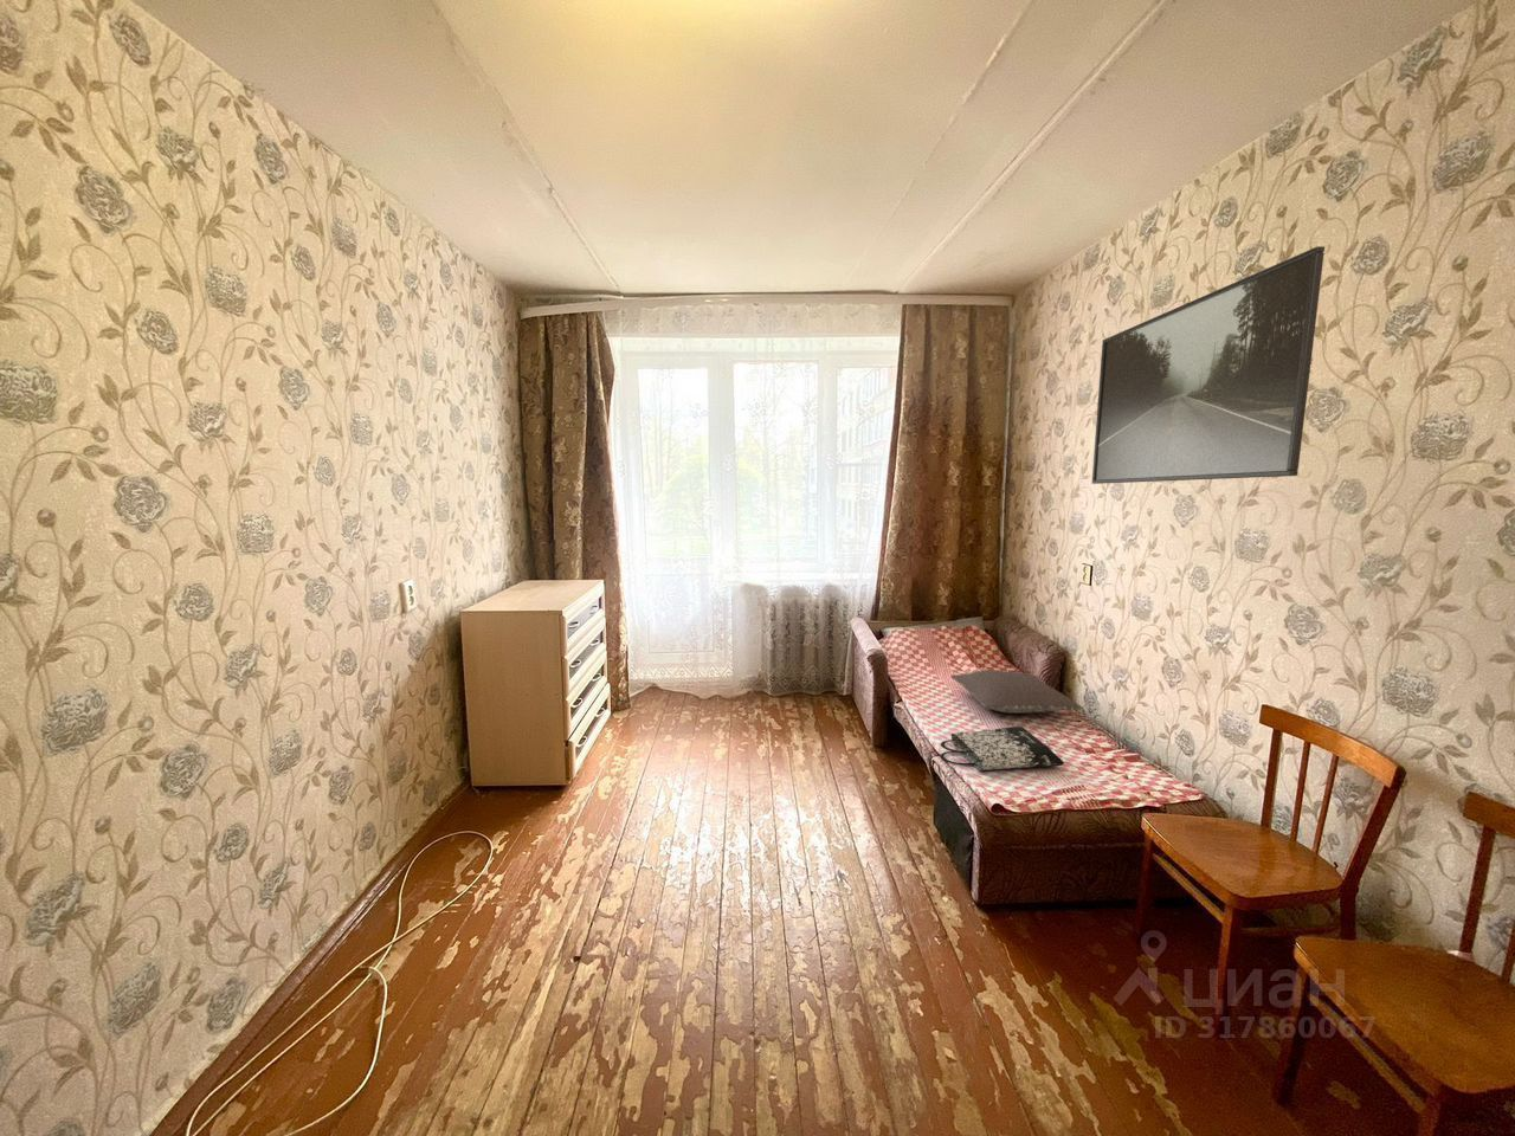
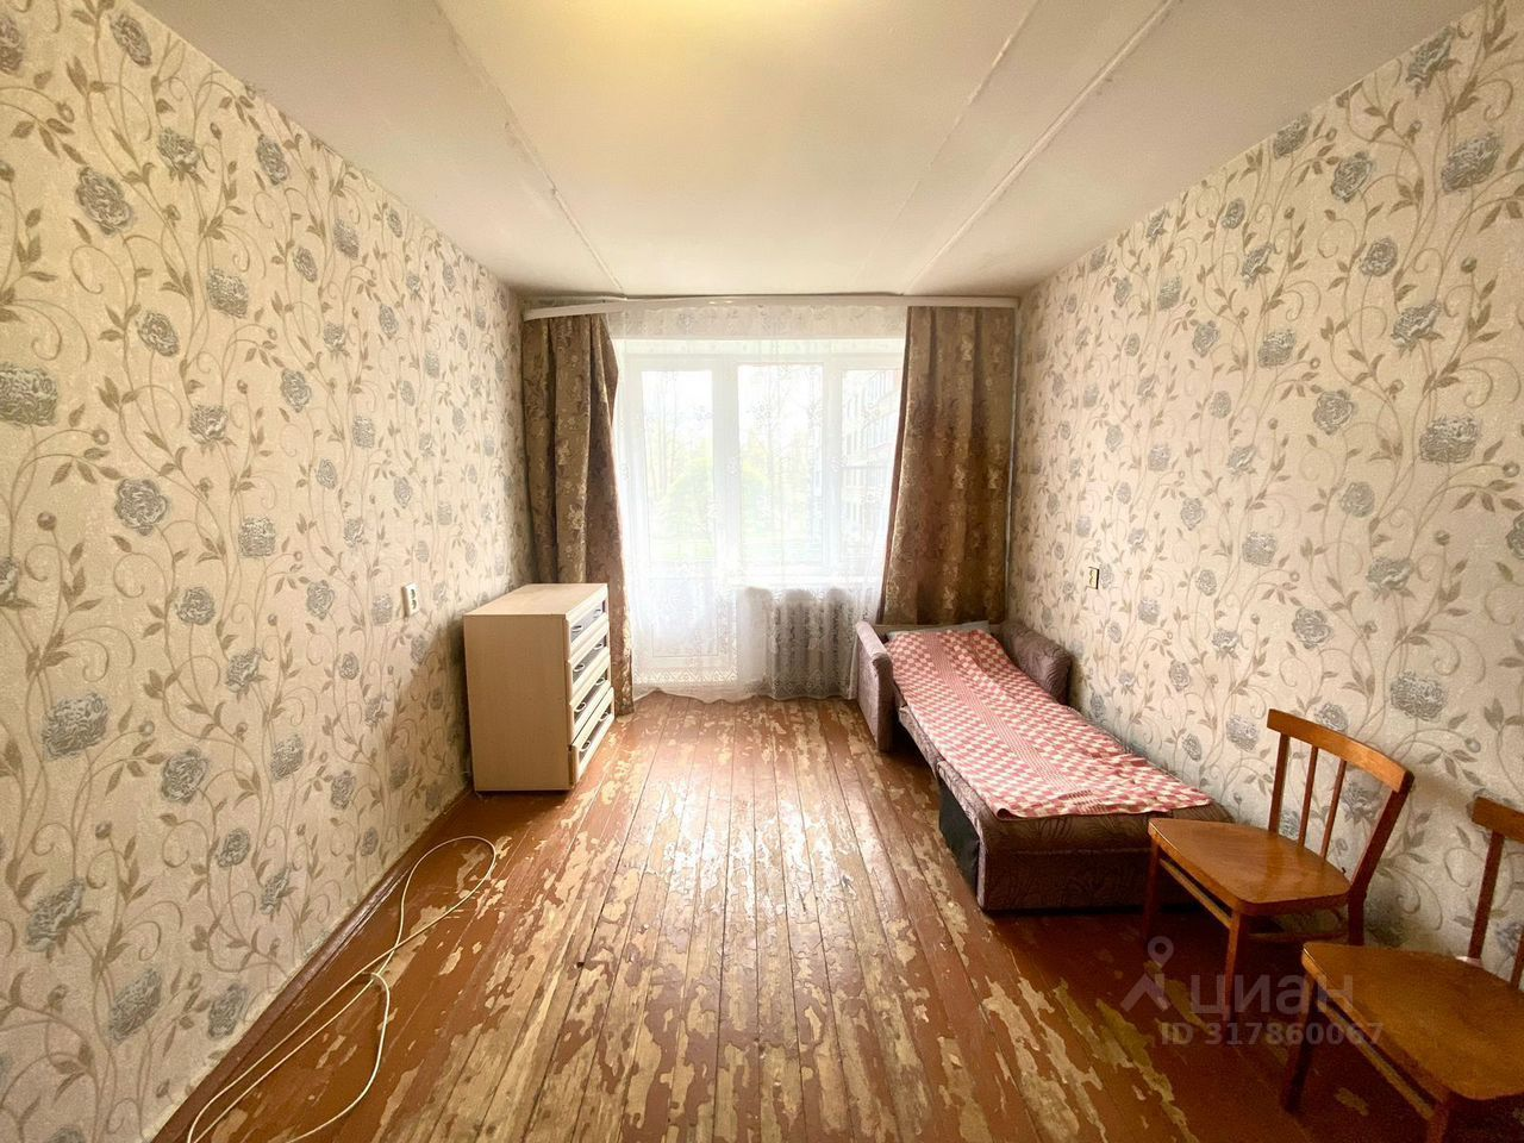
- tote bag [939,726,1065,772]
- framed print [1092,245,1325,486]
- pillow [950,668,1083,715]
